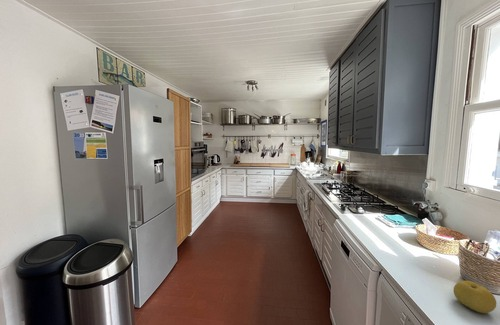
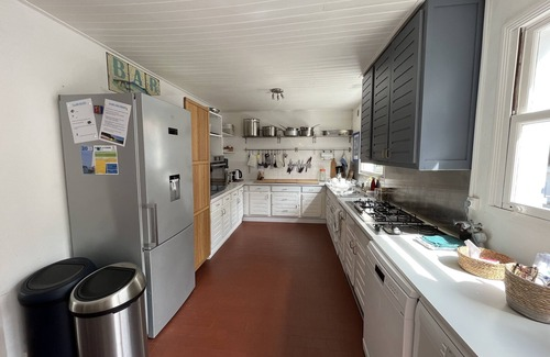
- fruit [452,280,497,314]
